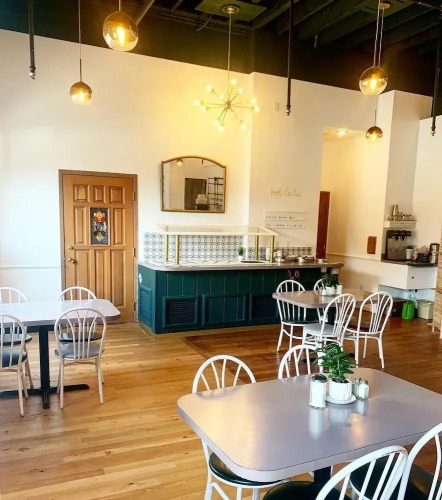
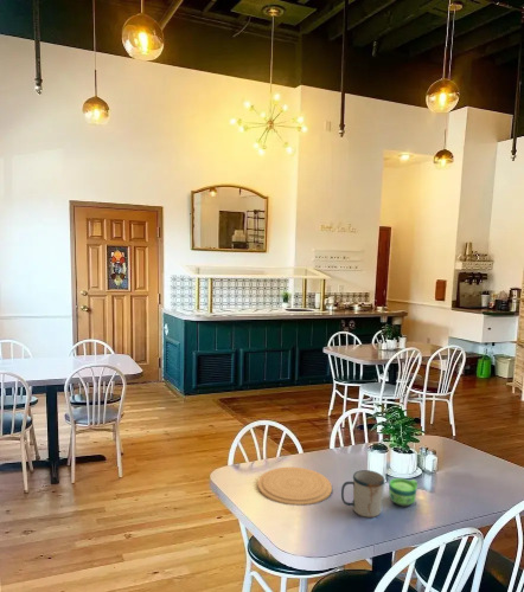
+ plate [257,466,333,506]
+ cup [388,477,418,508]
+ mug [340,469,385,519]
